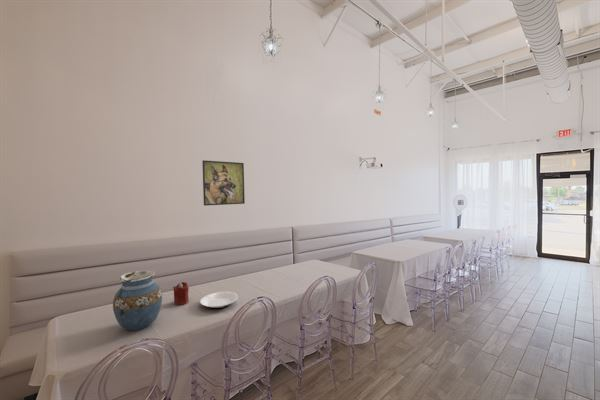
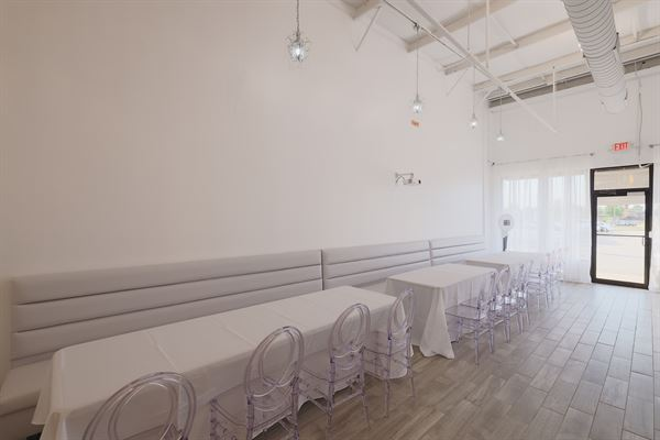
- candle [172,281,190,306]
- plate [199,291,239,310]
- vase [112,269,163,331]
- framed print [201,159,246,207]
